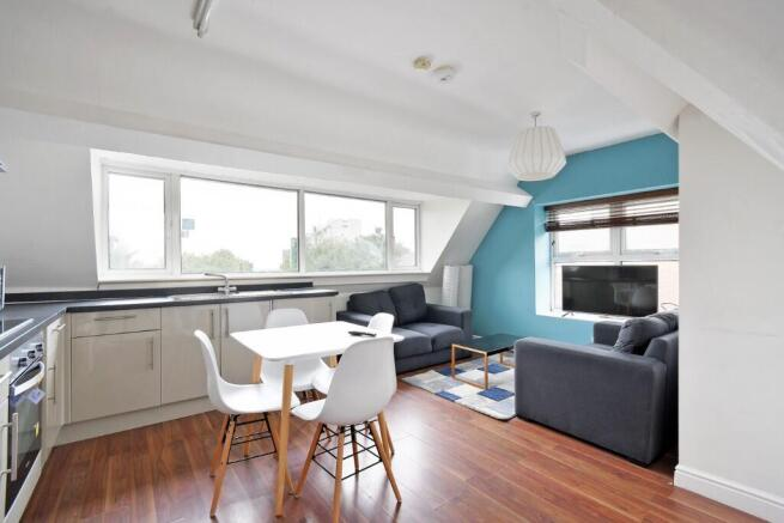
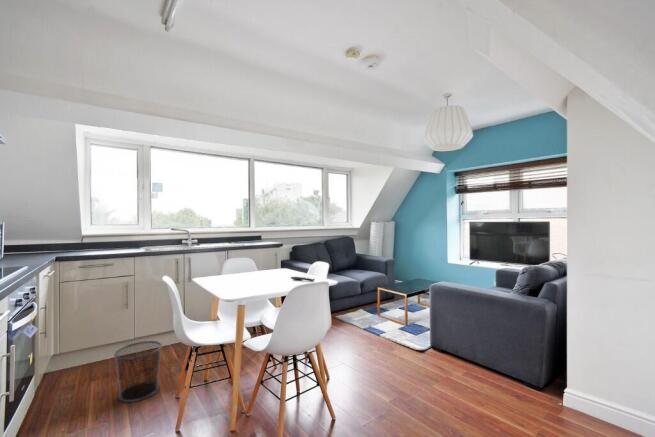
+ waste bin [113,340,163,403]
